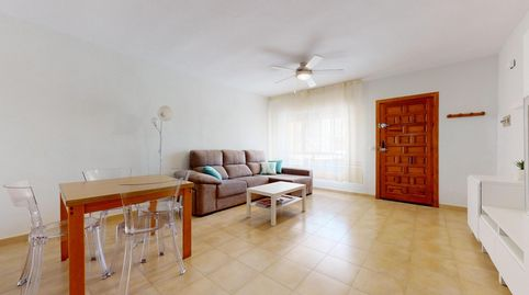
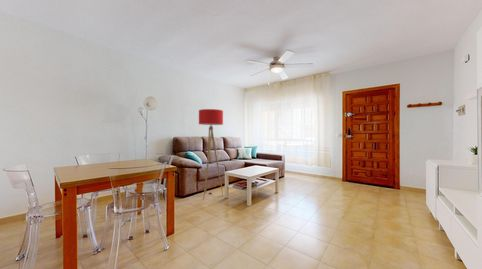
+ floor lamp [198,108,224,201]
